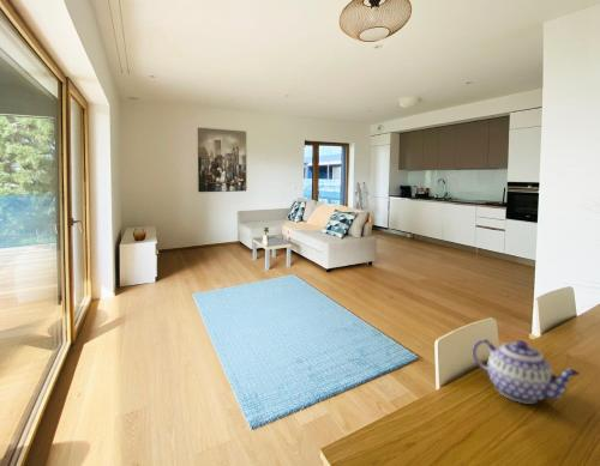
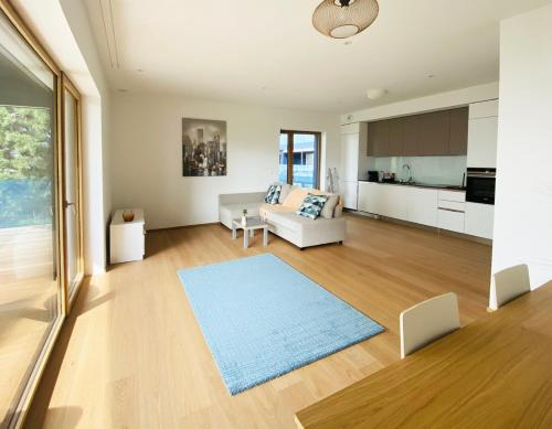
- teapot [472,338,581,405]
